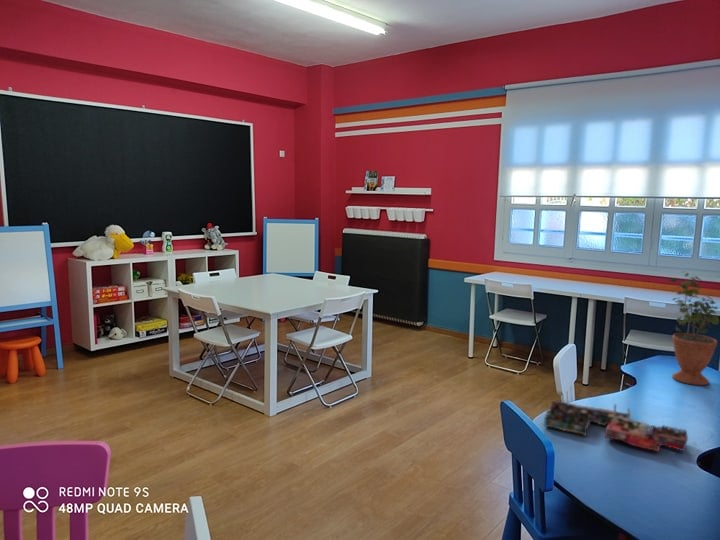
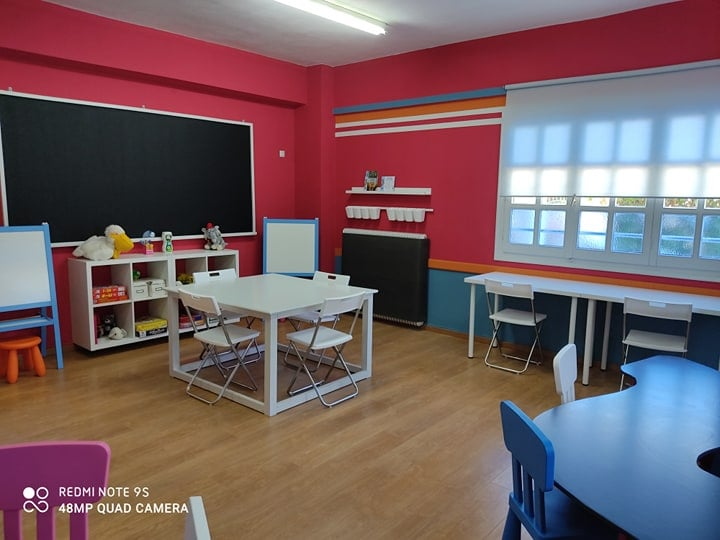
- potted plant [668,270,720,386]
- board game [543,400,697,453]
